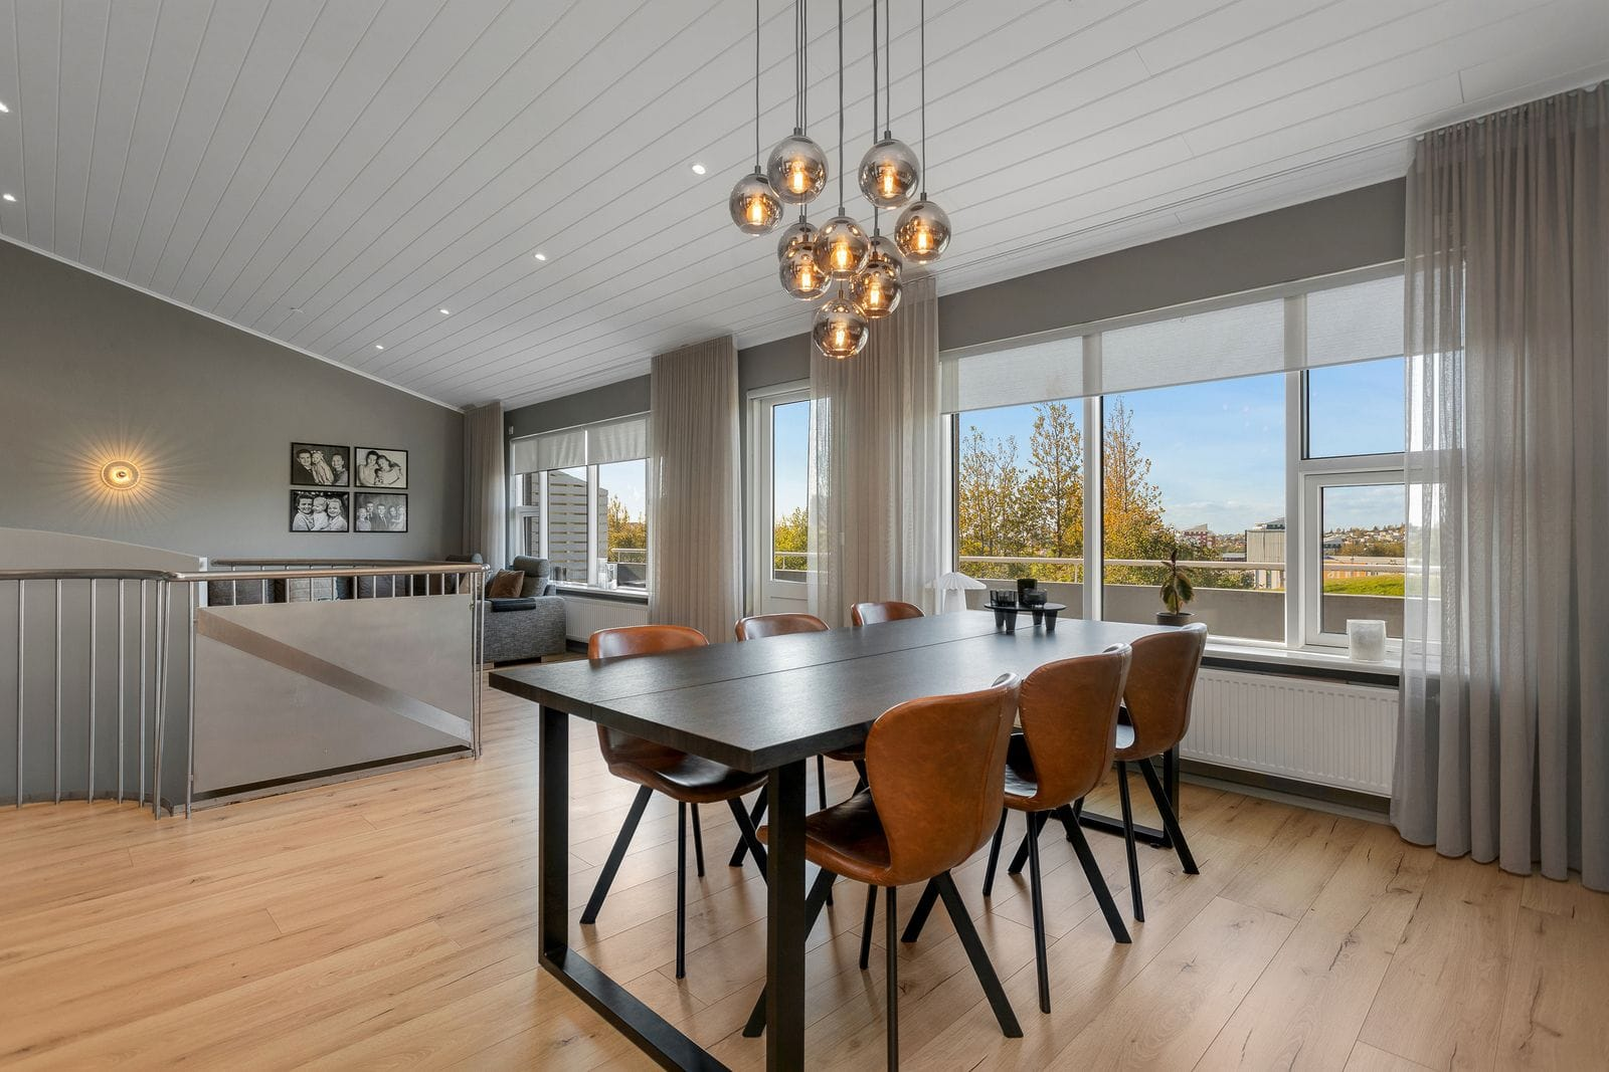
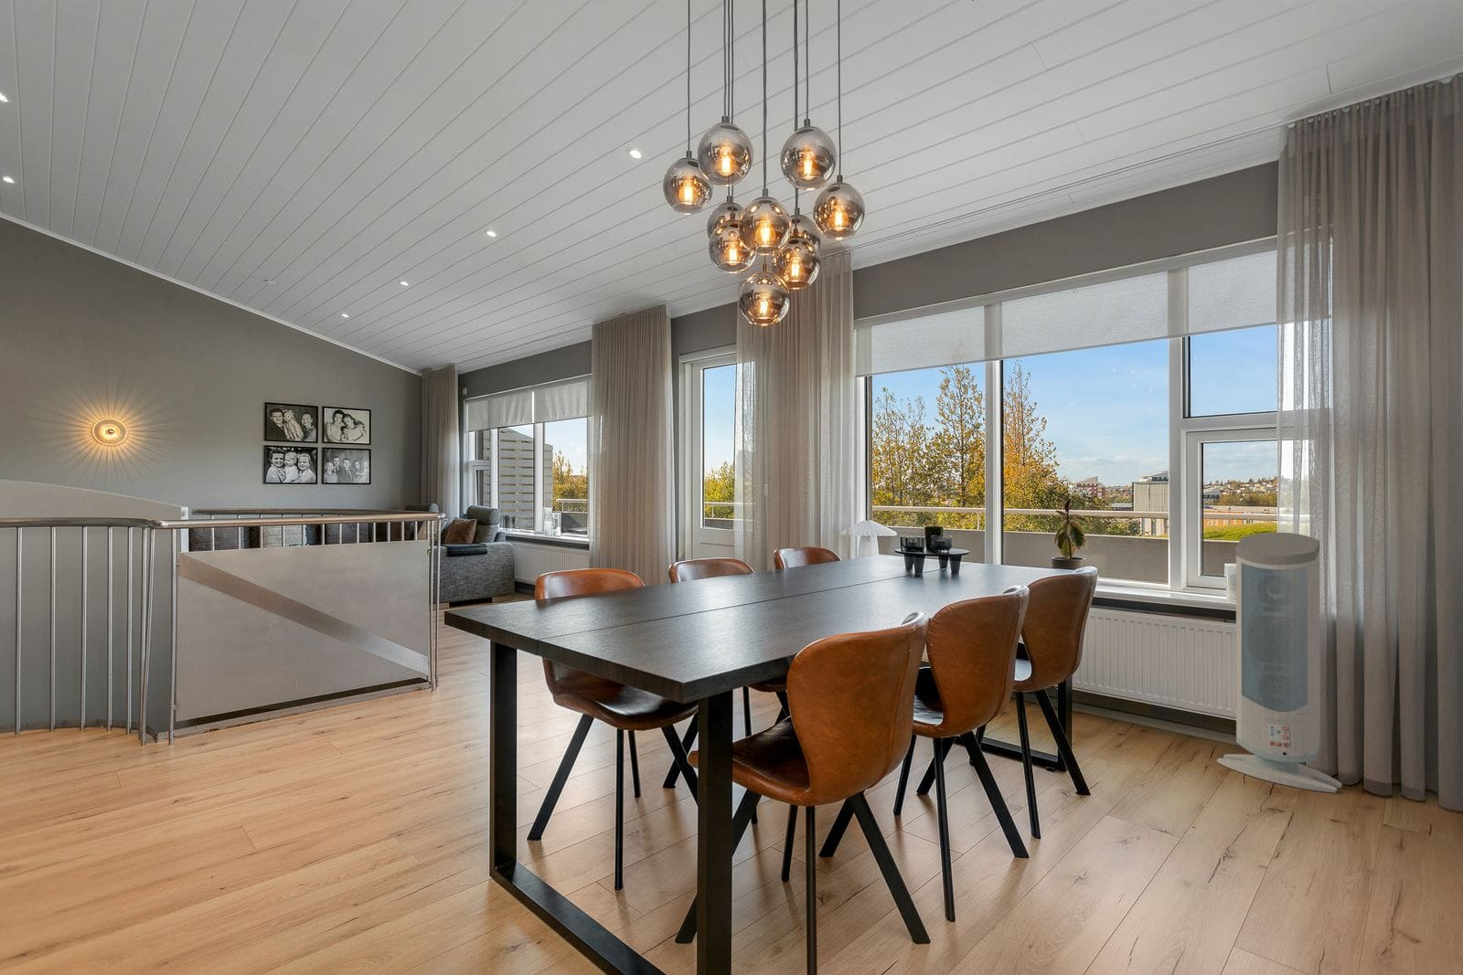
+ air purifier [1216,532,1343,794]
